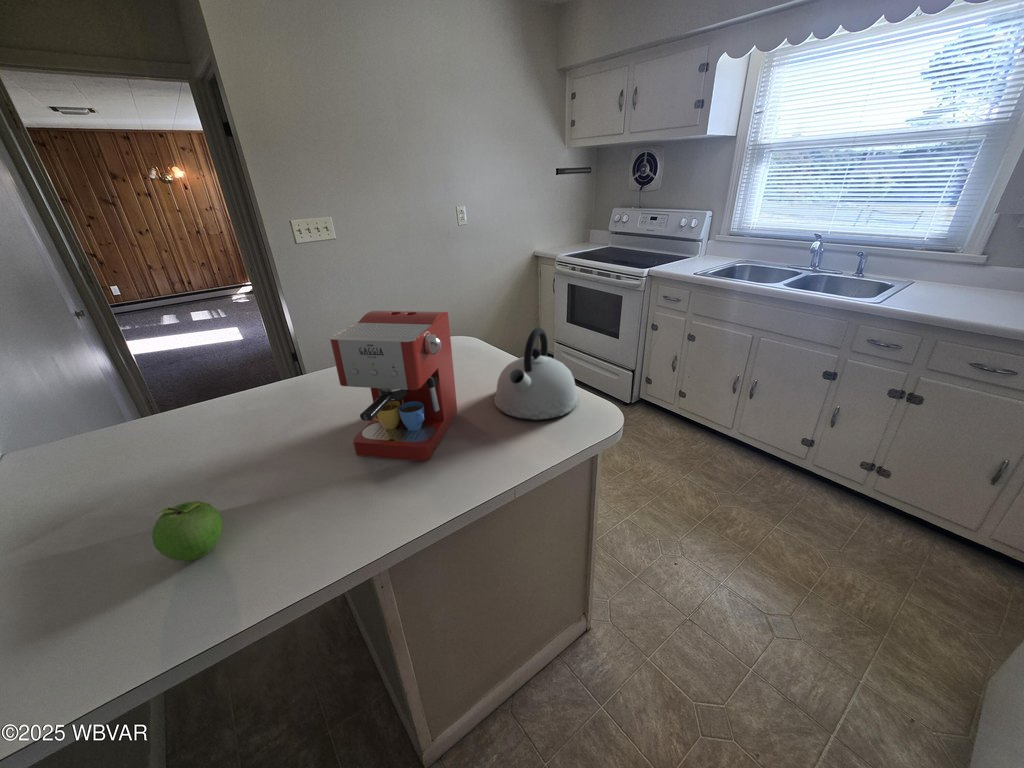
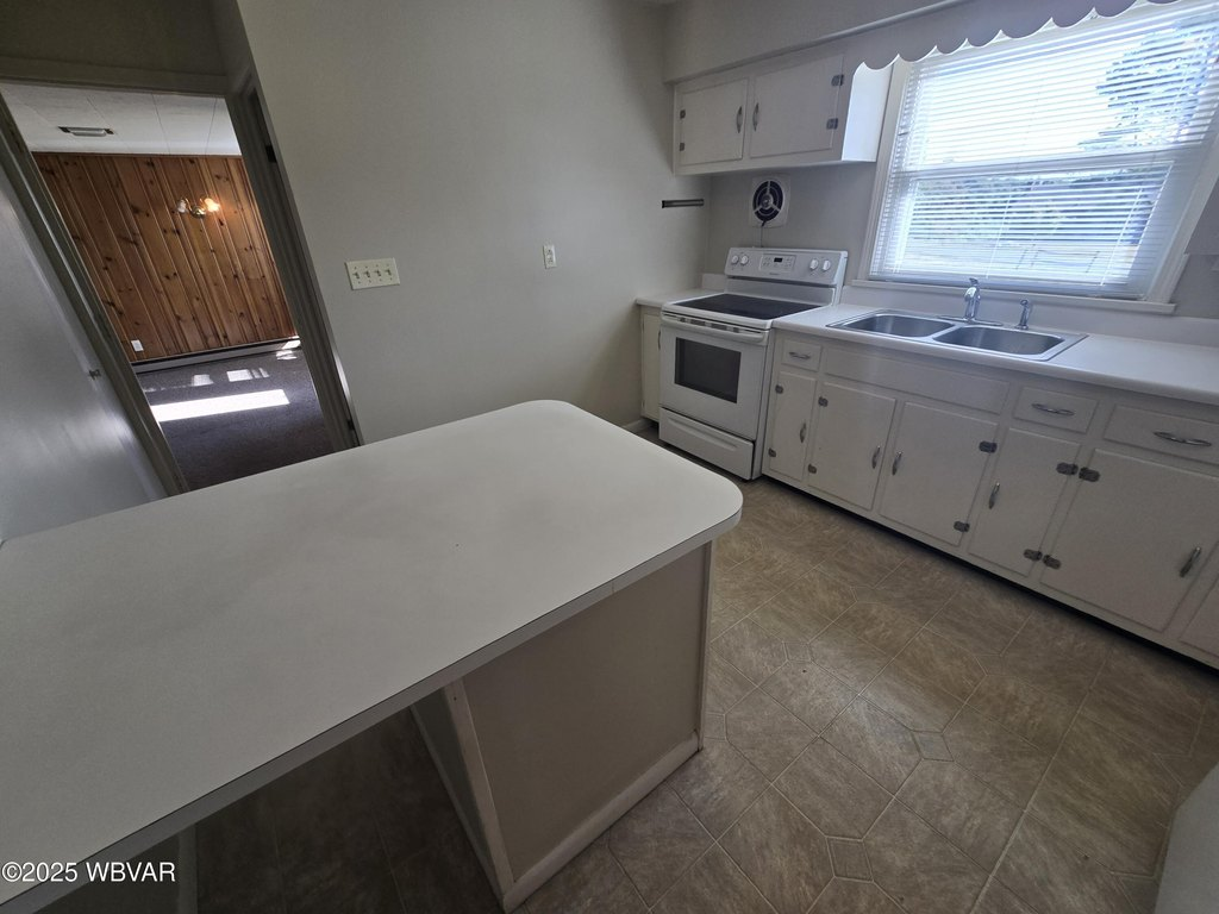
- fruit [151,500,223,562]
- coffee maker [329,310,458,462]
- kettle [493,327,579,420]
